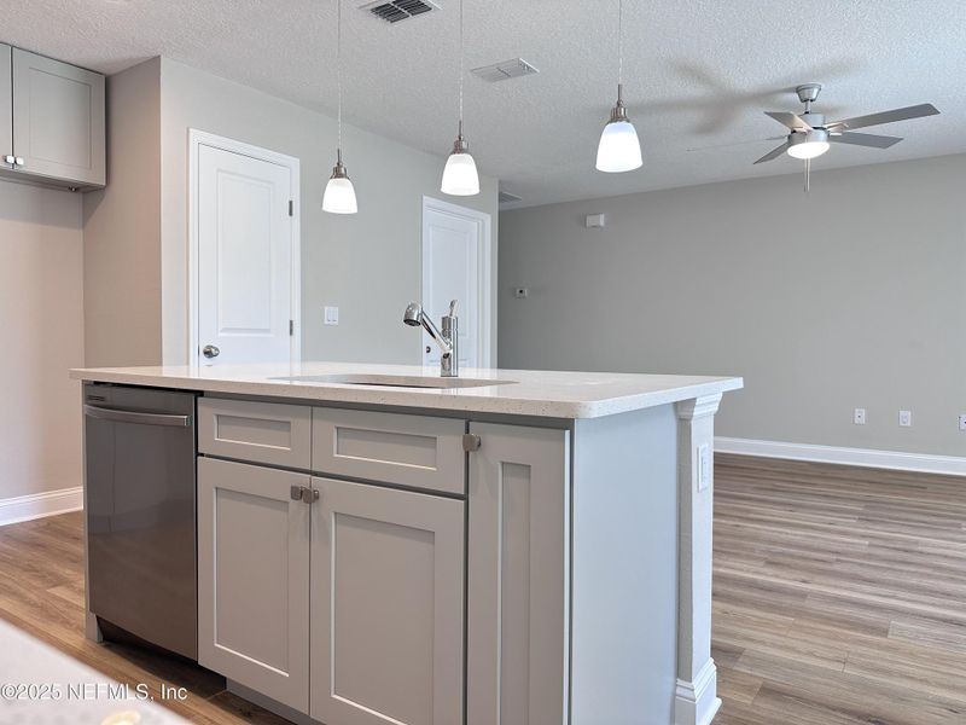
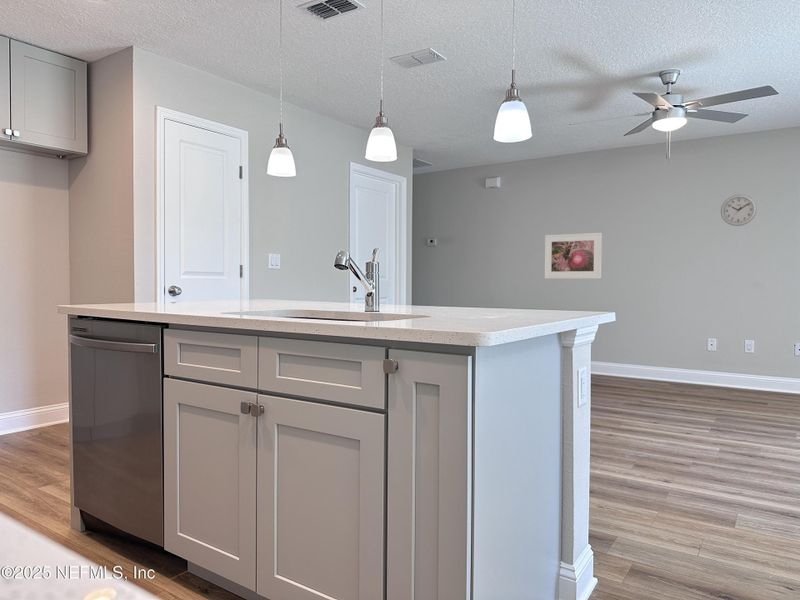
+ wall clock [720,194,758,227]
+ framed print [544,232,603,279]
